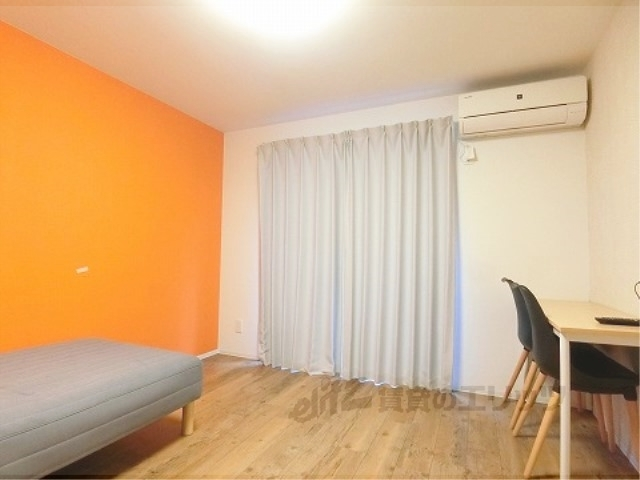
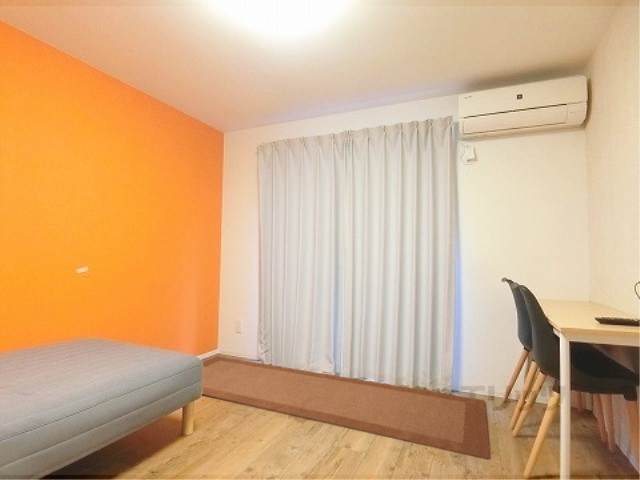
+ rug [201,355,491,460]
